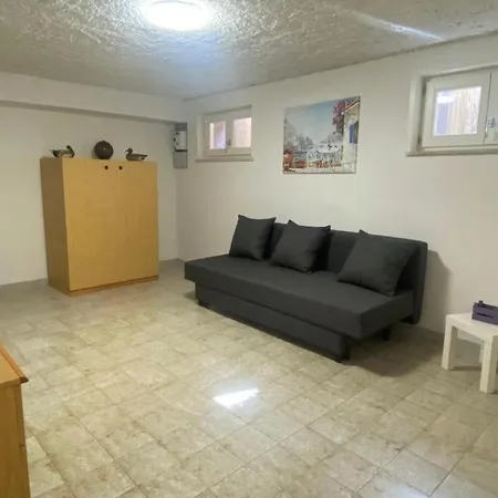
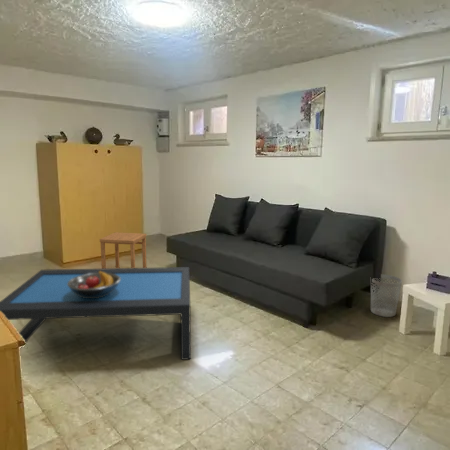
+ wastebasket [370,273,403,318]
+ side table [99,231,148,269]
+ fruit bowl [67,271,121,298]
+ coffee table [0,266,192,361]
